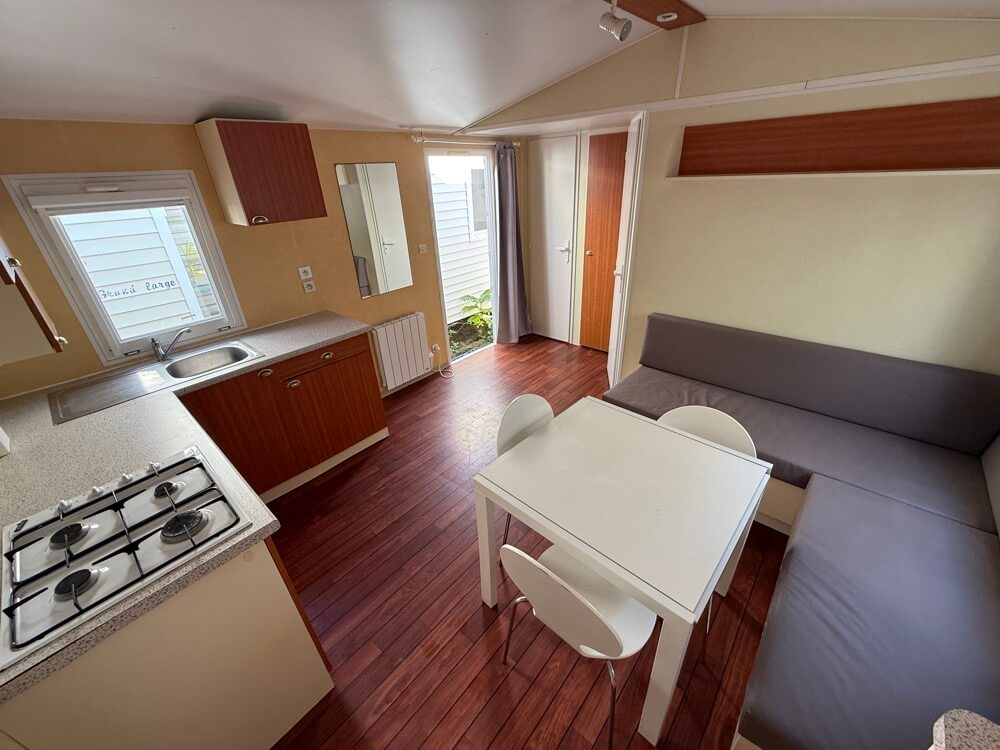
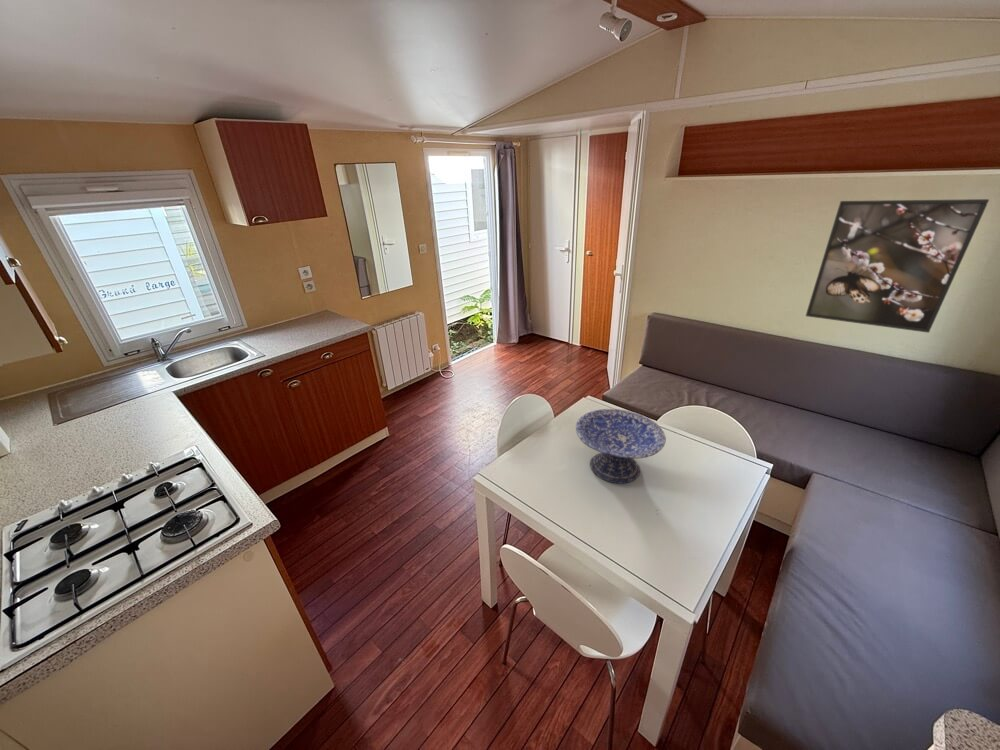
+ decorative bowl [575,408,667,485]
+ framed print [805,198,990,334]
